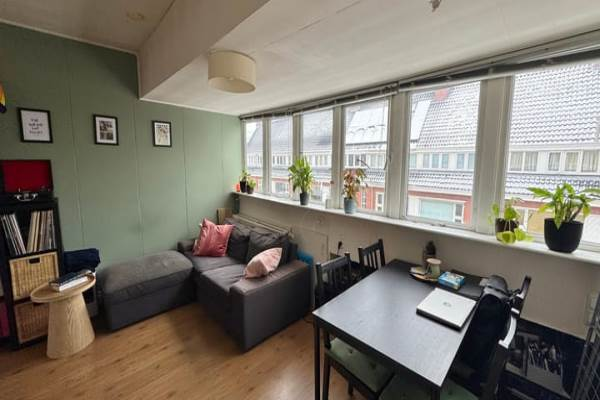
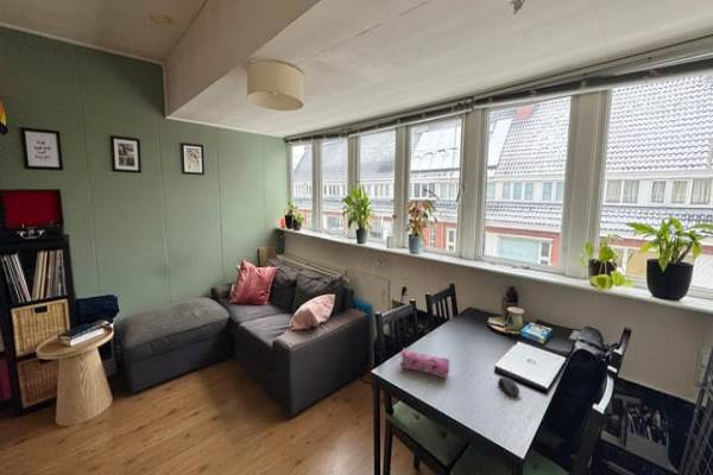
+ pencil case [399,347,450,380]
+ computer mouse [497,376,520,398]
